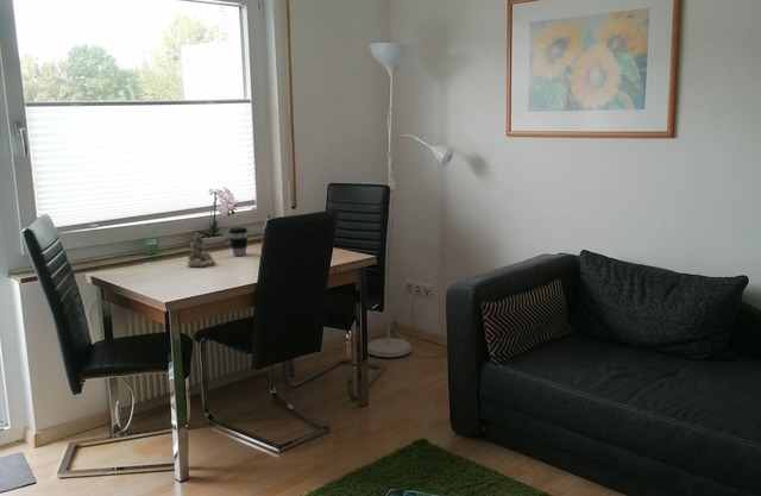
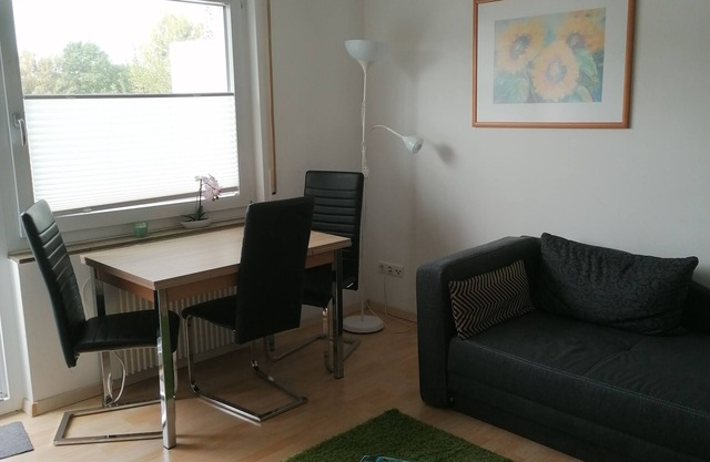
- coffee cup [227,226,249,257]
- succulent planter [185,231,216,268]
